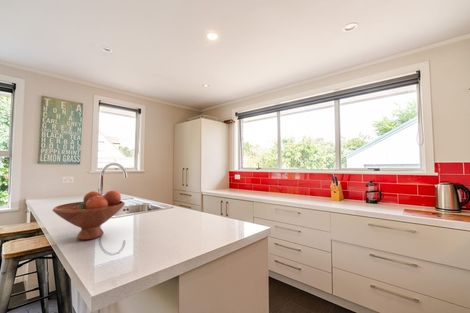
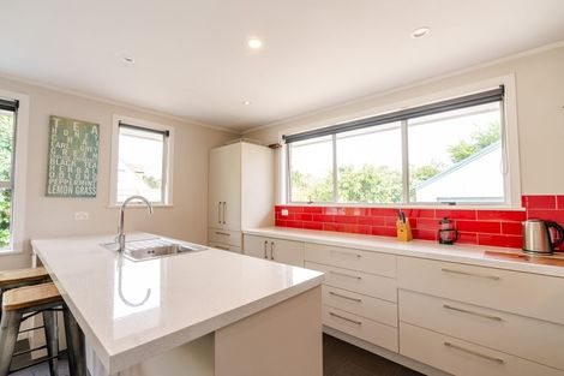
- fruit bowl [52,190,126,241]
